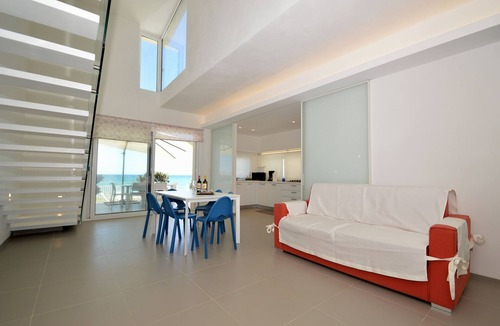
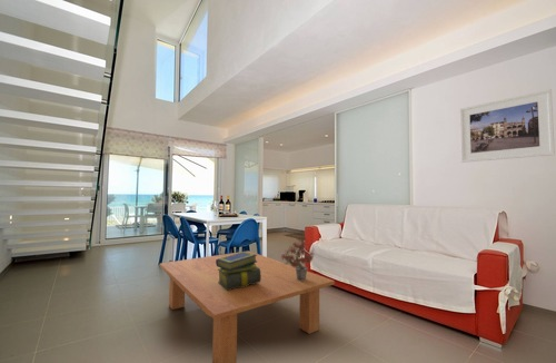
+ stack of books [216,251,261,291]
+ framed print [458,88,556,164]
+ potted plant [279,230,316,281]
+ coffee table [158,249,336,363]
